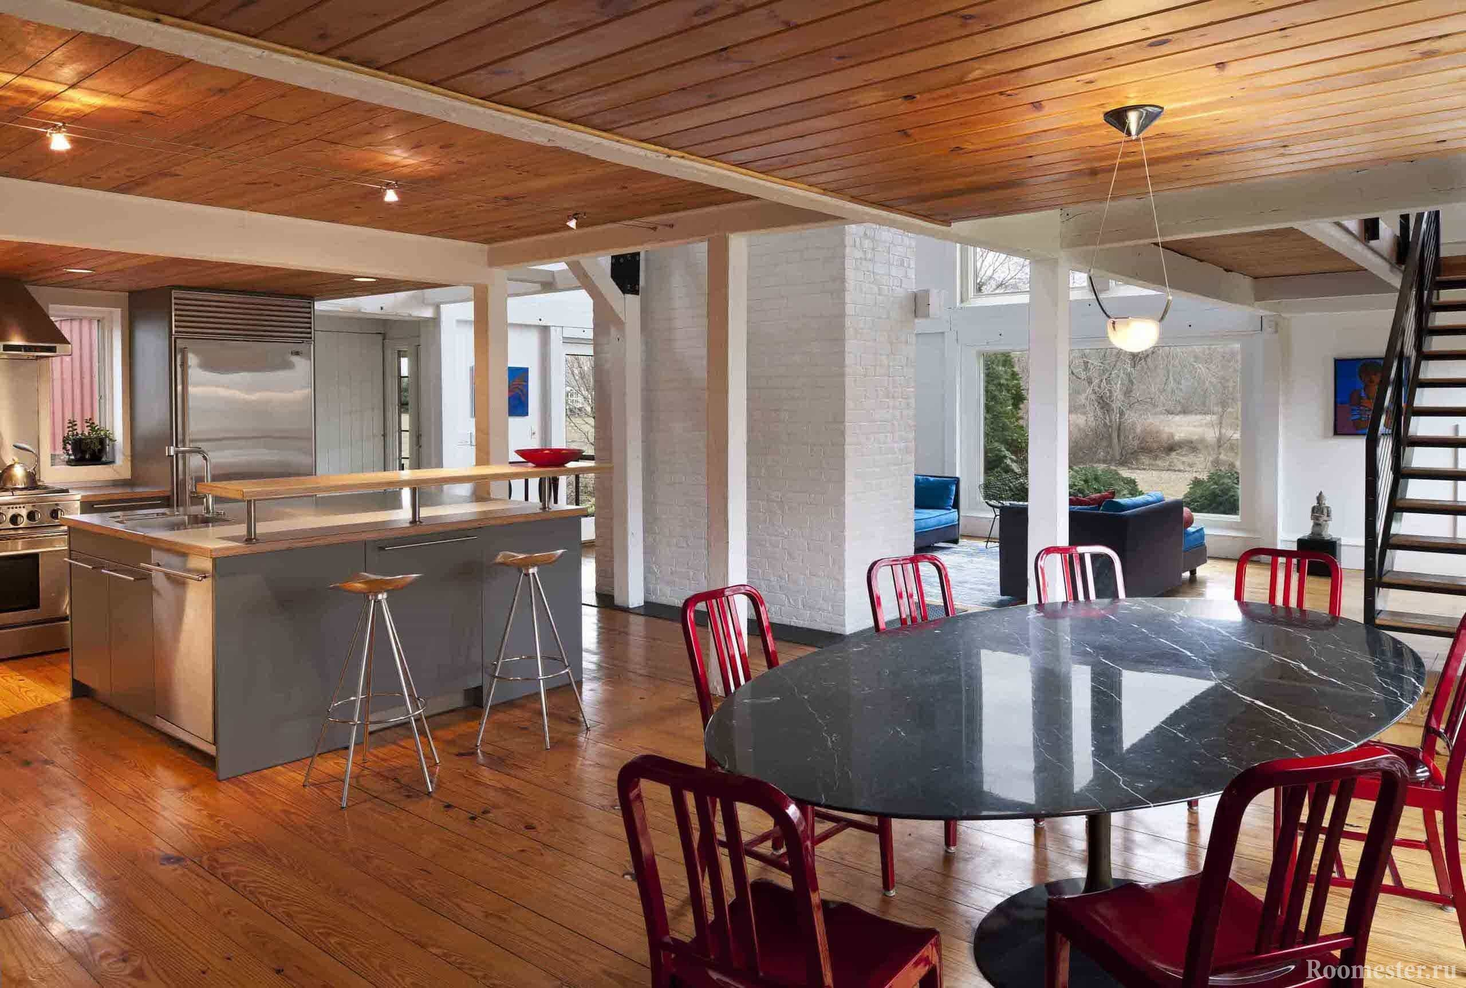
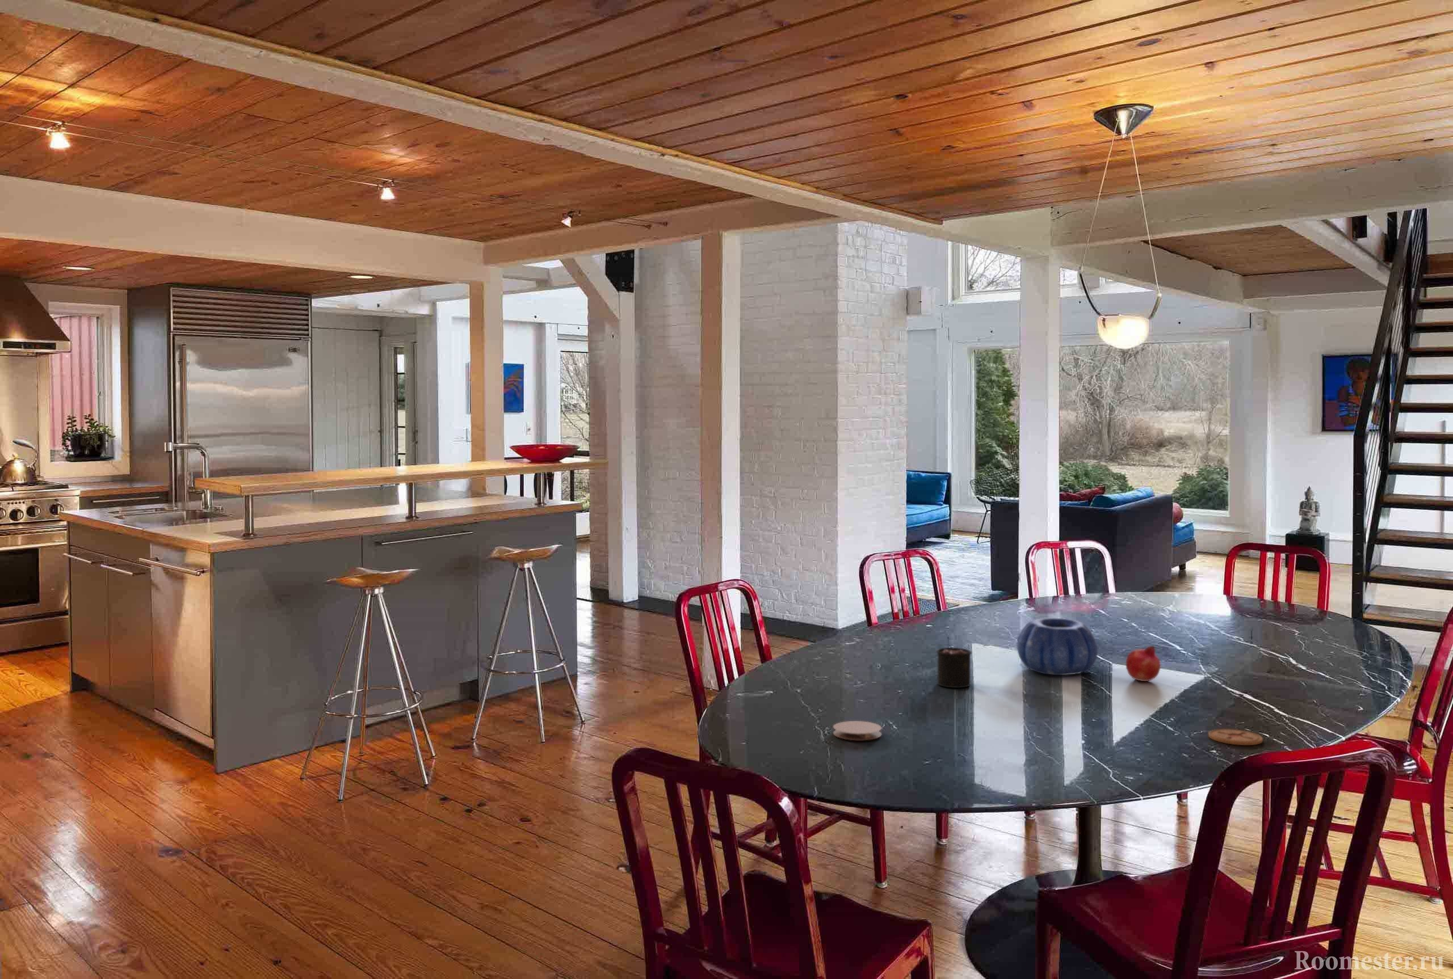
+ decorative bowl [1016,617,1099,675]
+ coaster [1208,729,1264,746]
+ coaster [833,720,882,741]
+ candle [936,636,972,688]
+ fruit [1125,646,1161,682]
